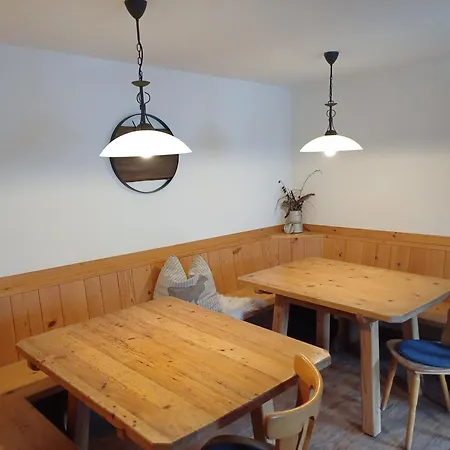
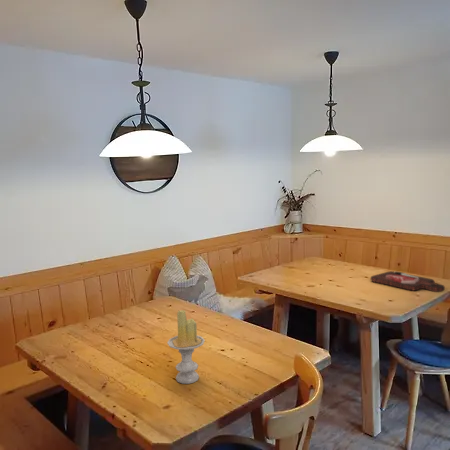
+ cutting board [369,270,446,293]
+ candle [166,309,206,385]
